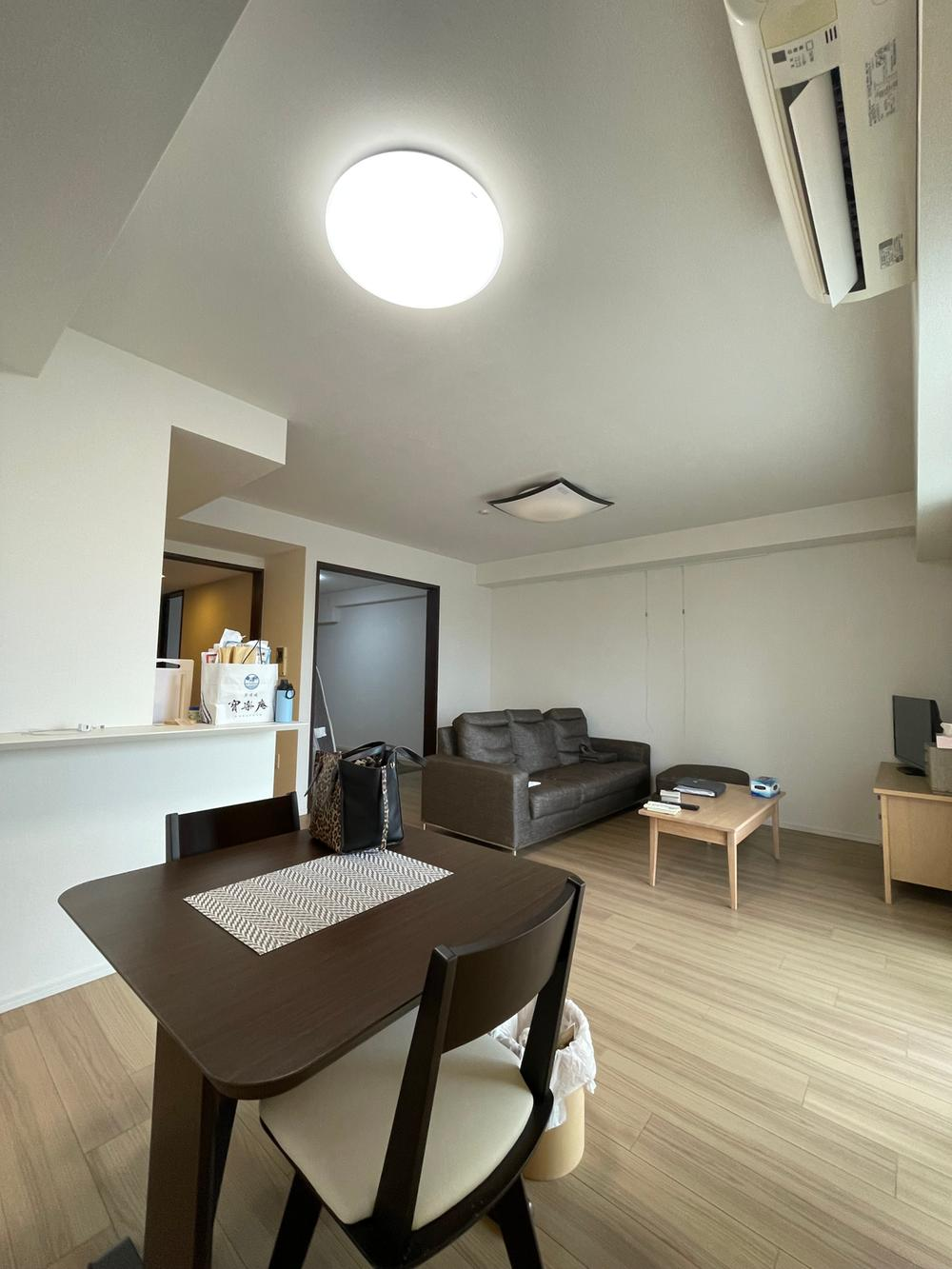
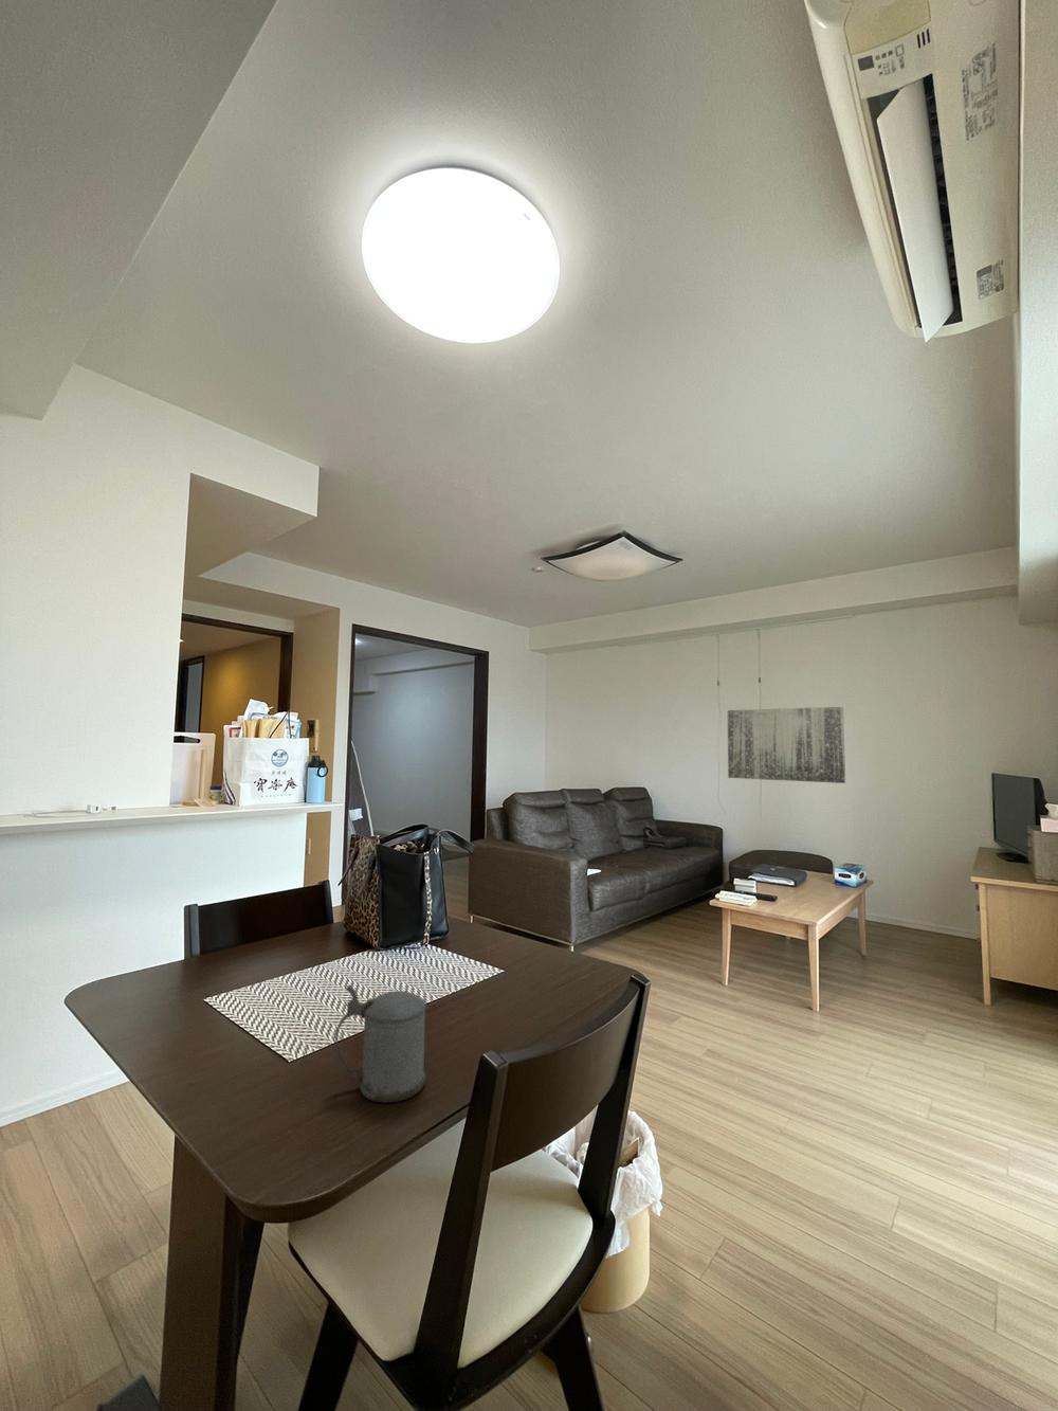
+ beer stein [335,983,428,1104]
+ wall art [727,706,847,784]
